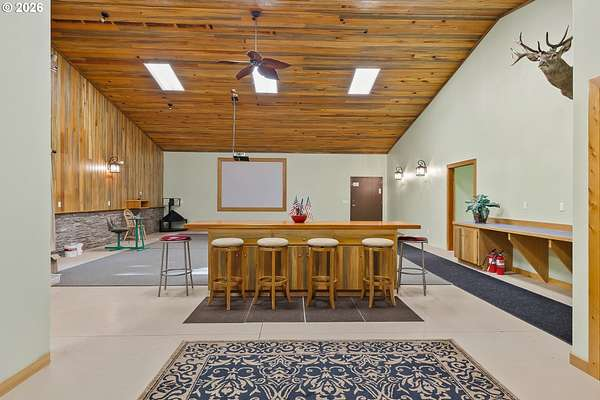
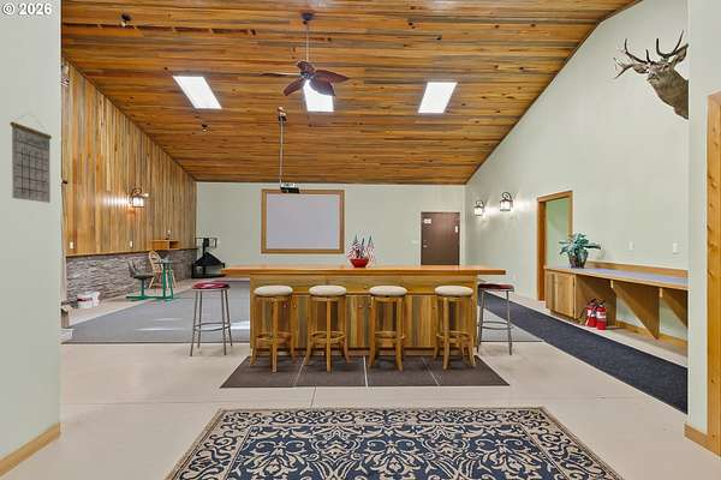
+ calendar [10,110,53,204]
